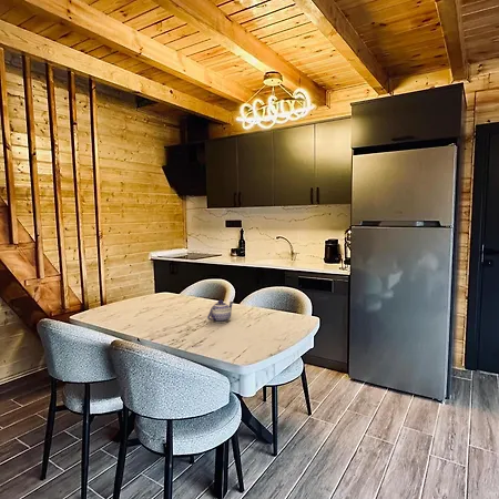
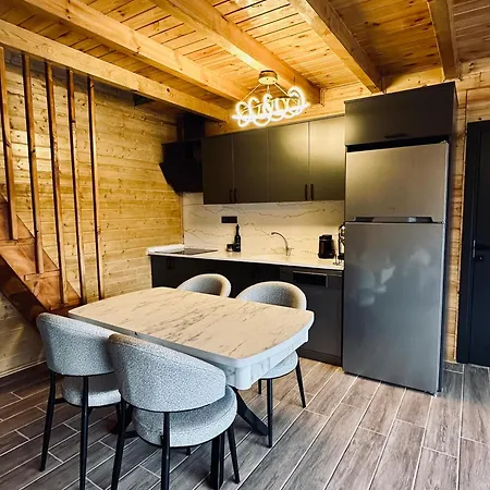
- teapot [206,298,234,324]
